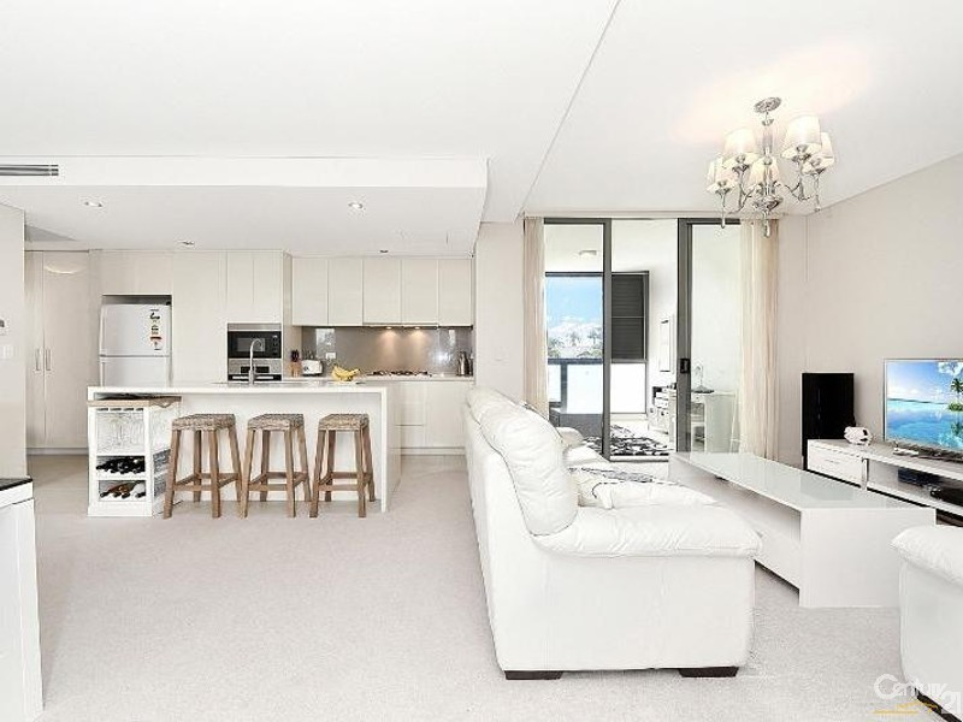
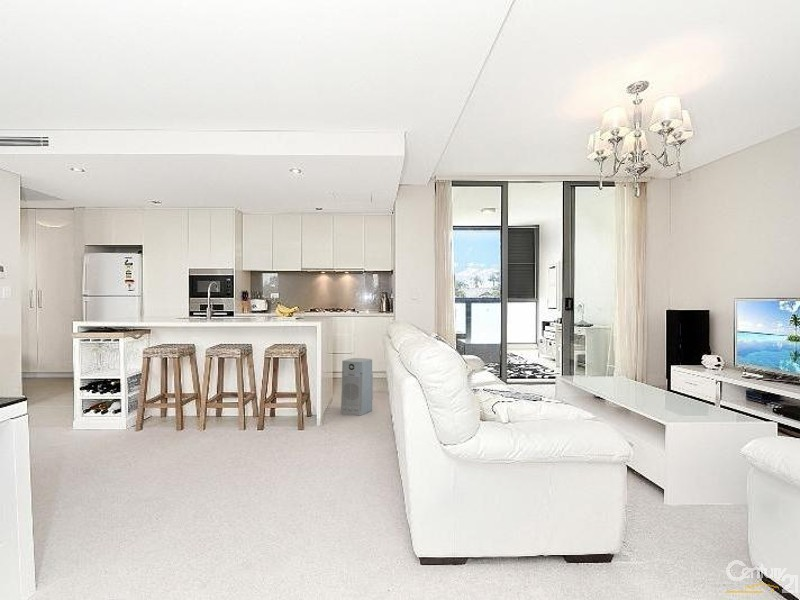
+ air purifier [340,357,374,416]
